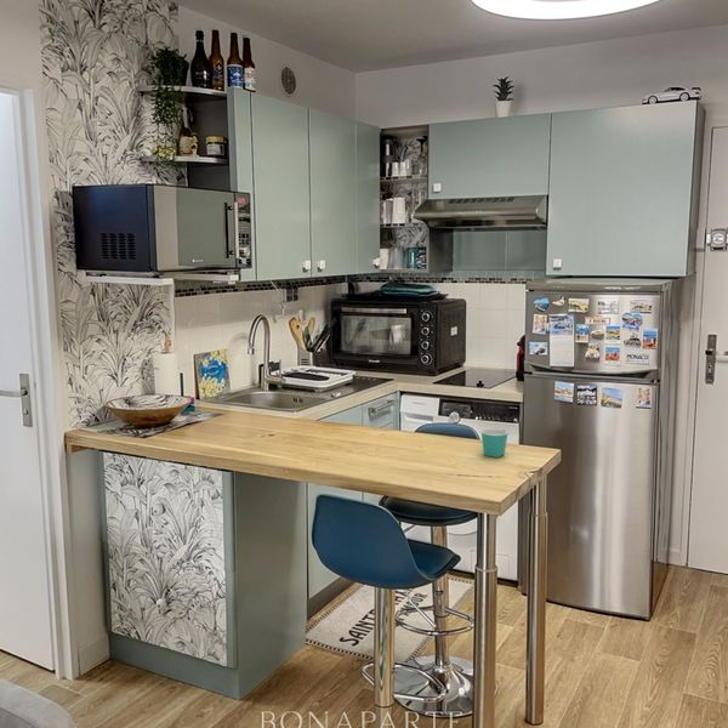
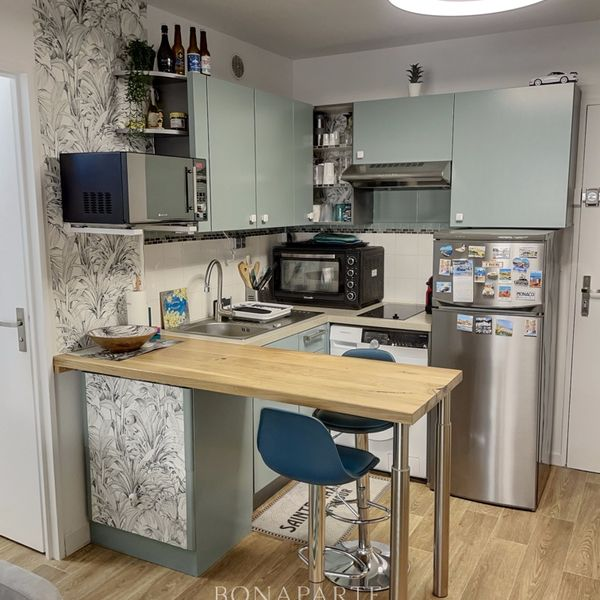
- mug [480,428,510,459]
